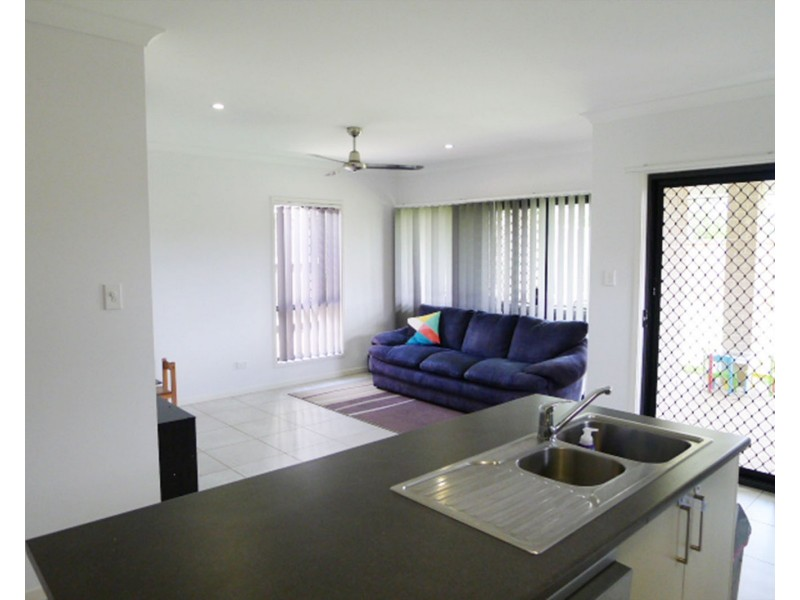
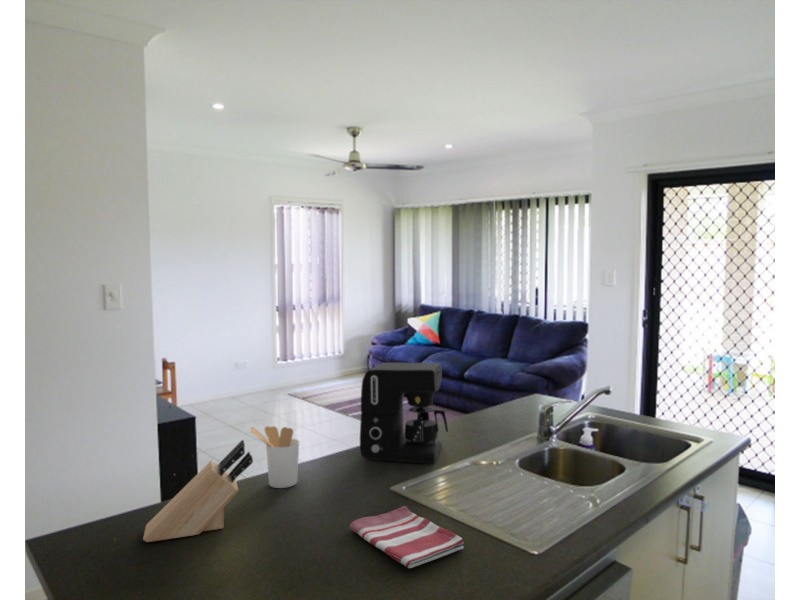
+ coffee maker [359,362,449,464]
+ utensil holder [249,425,300,489]
+ knife block [142,439,254,543]
+ dish towel [348,505,465,569]
